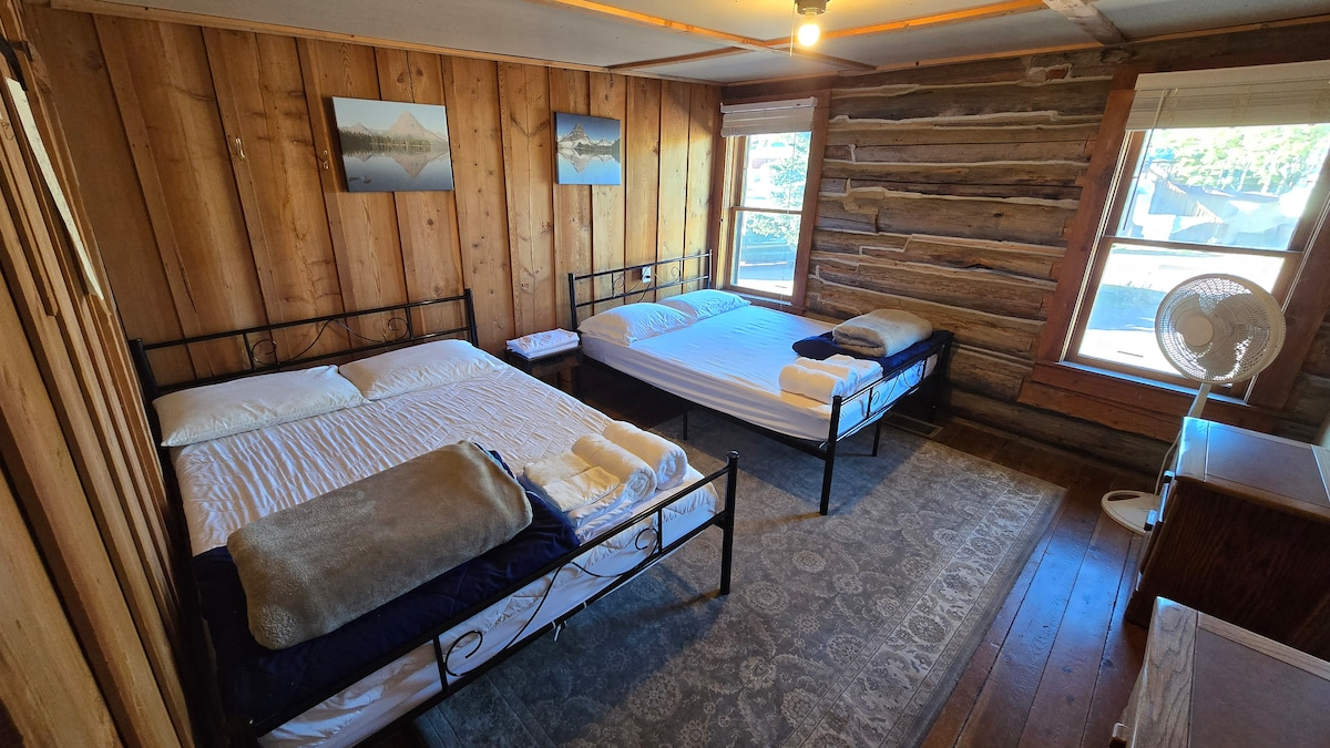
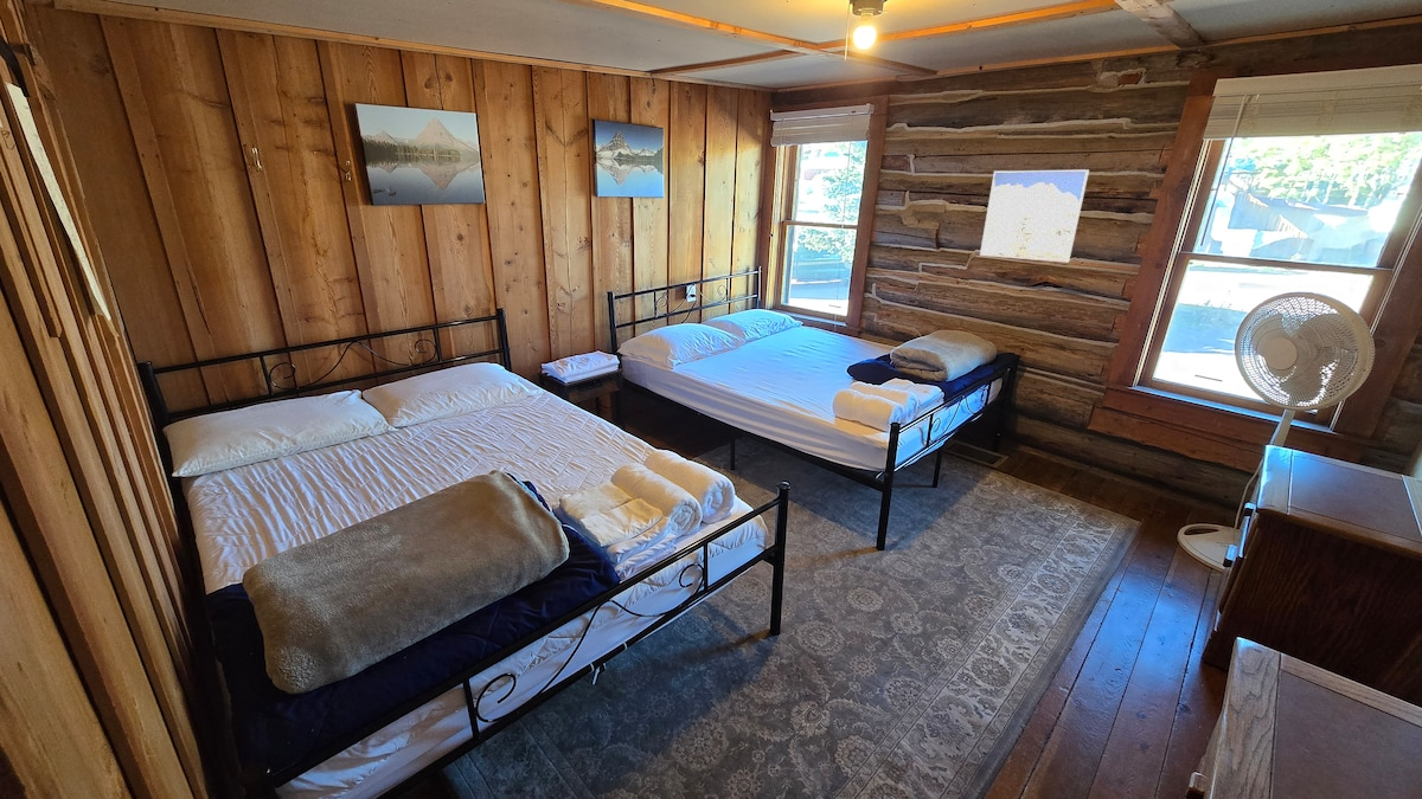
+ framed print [979,169,1090,263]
